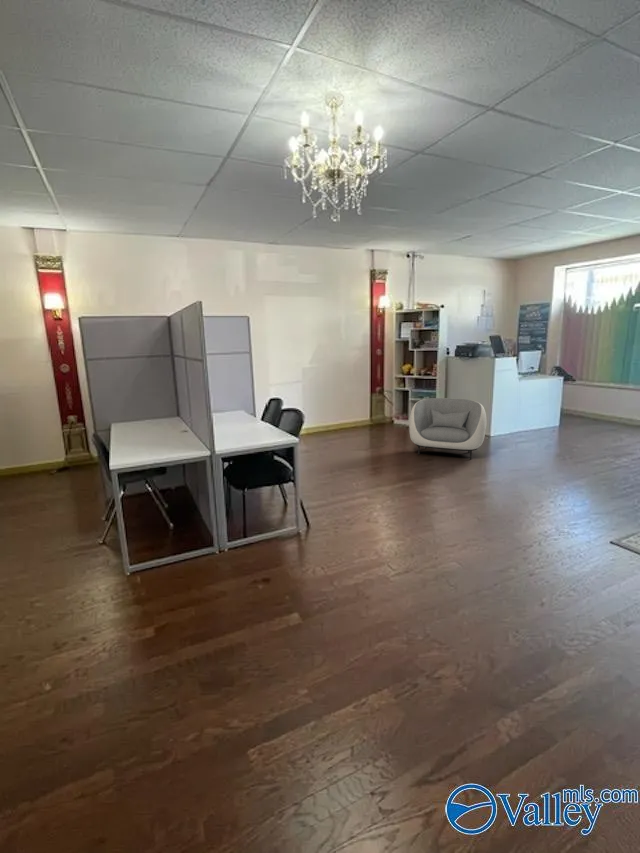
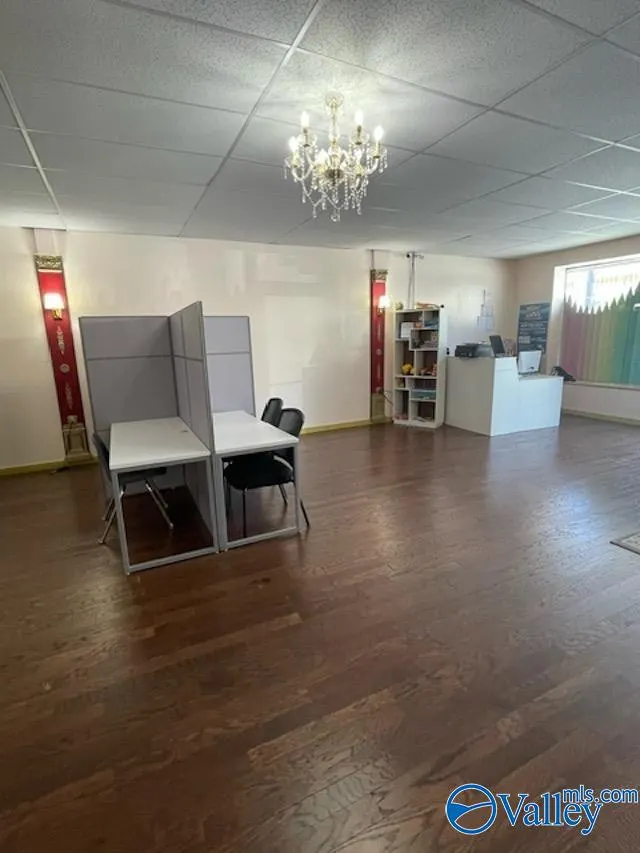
- armchair [408,397,488,461]
